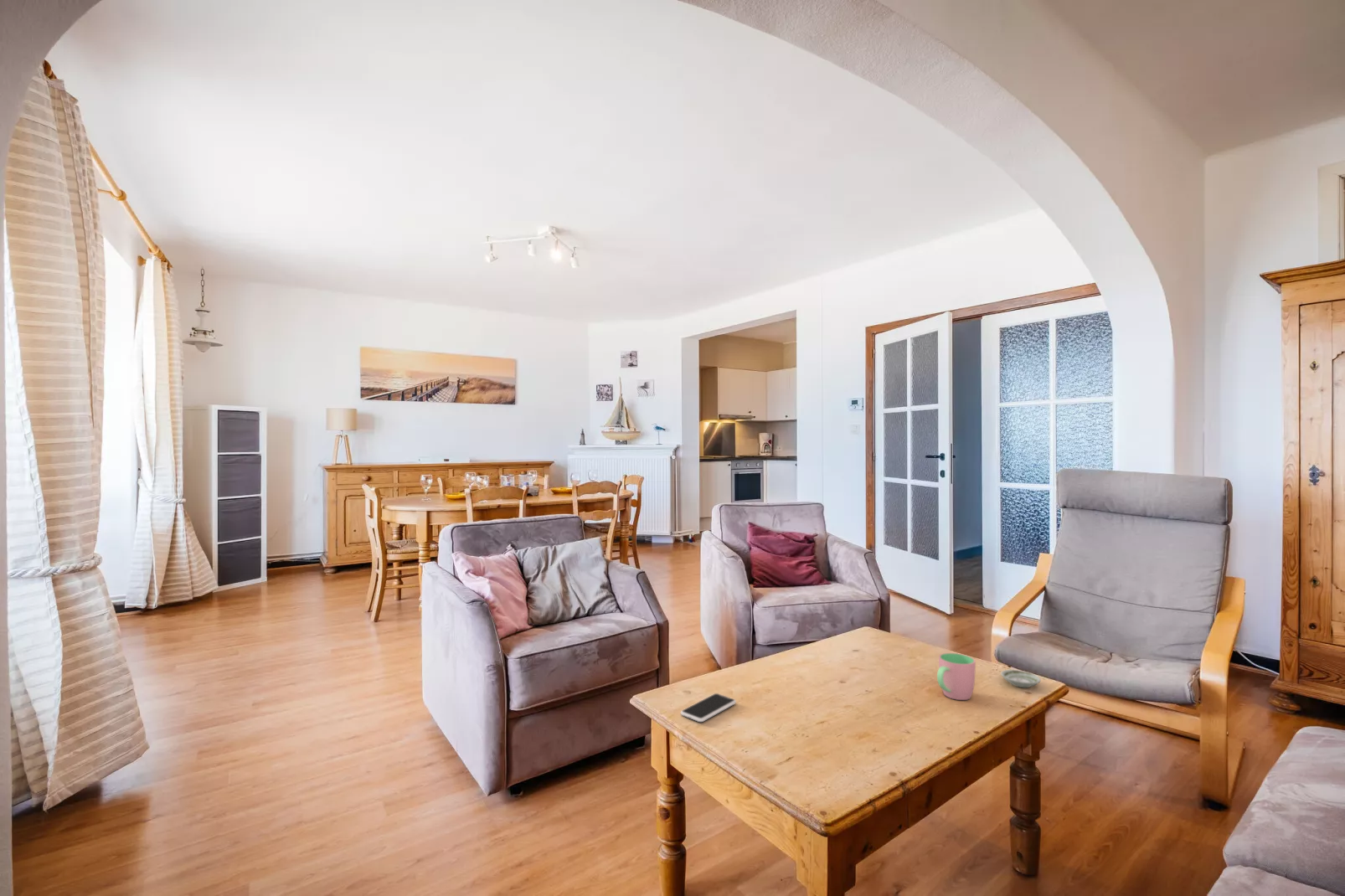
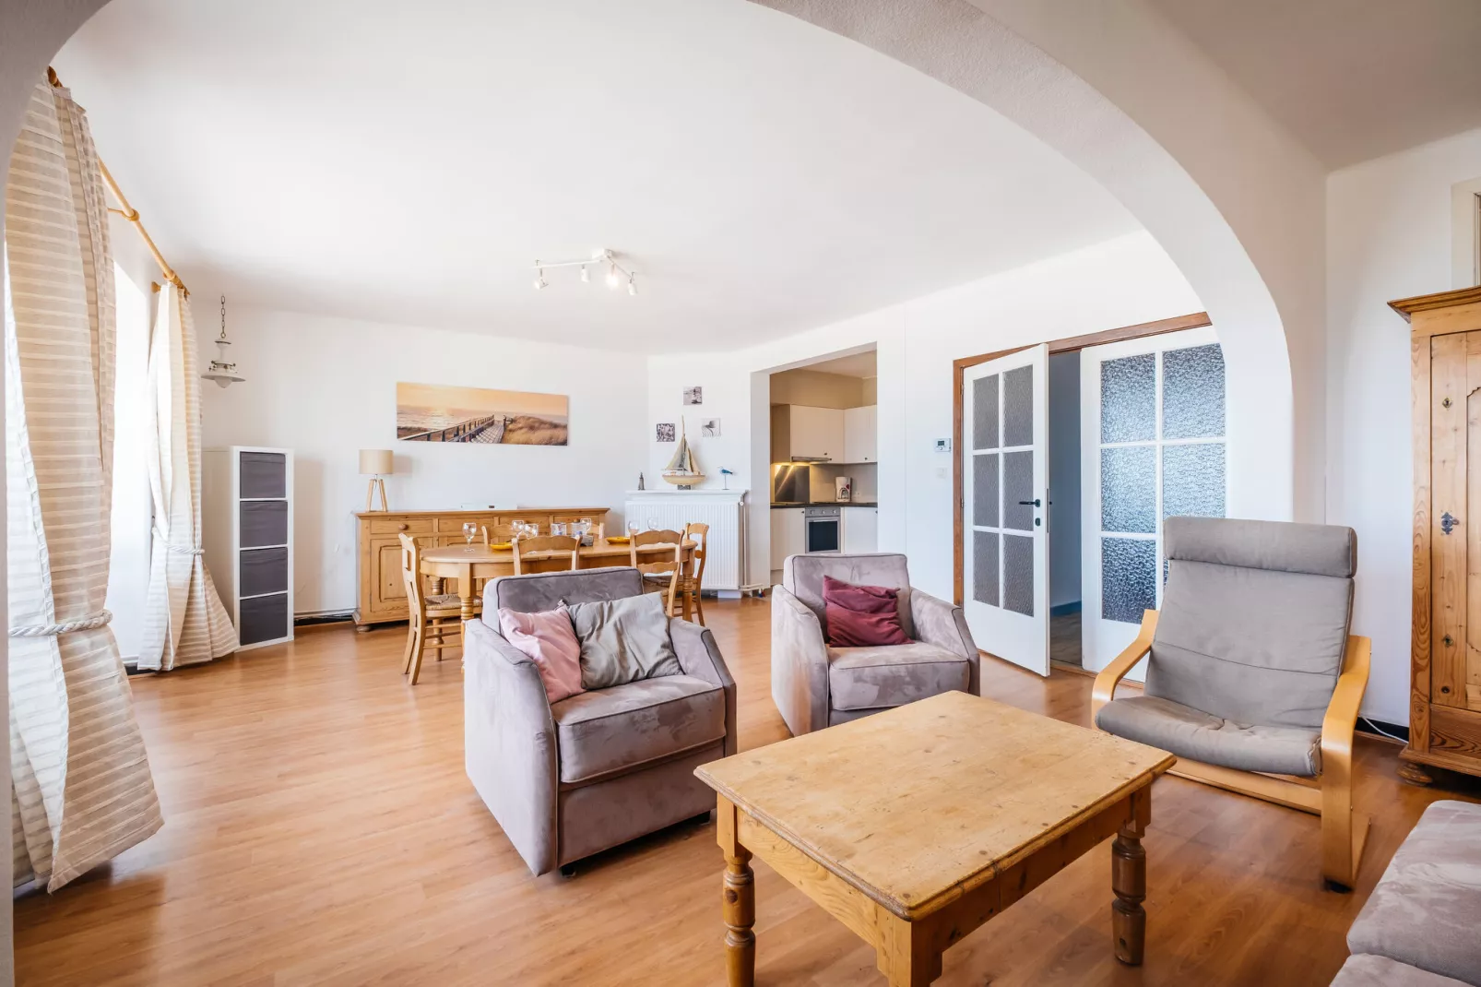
- saucer [1000,669,1042,688]
- smartphone [680,693,737,723]
- cup [936,652,977,701]
